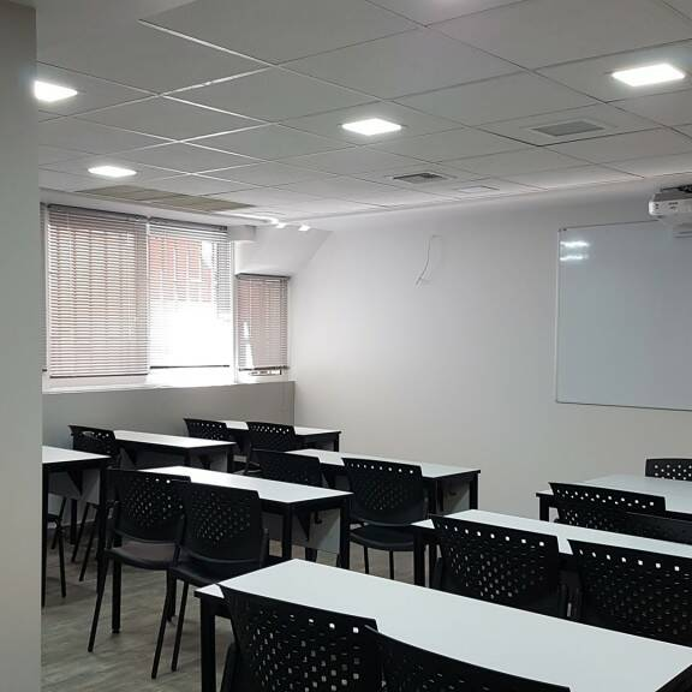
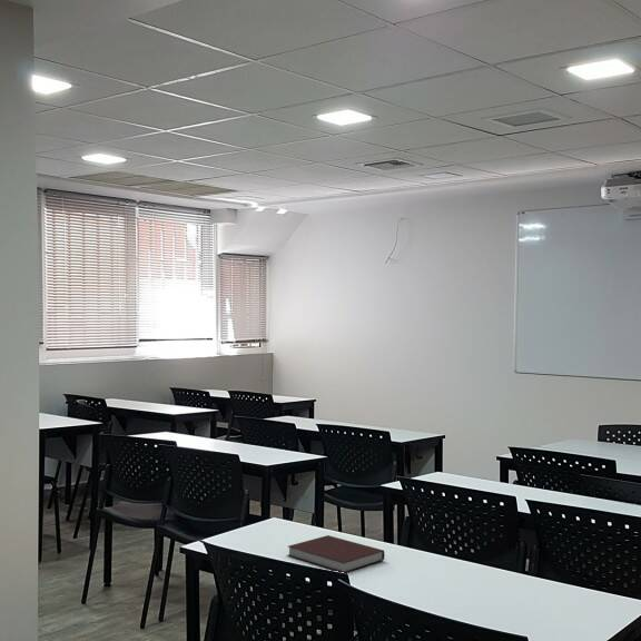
+ notebook [287,534,385,574]
